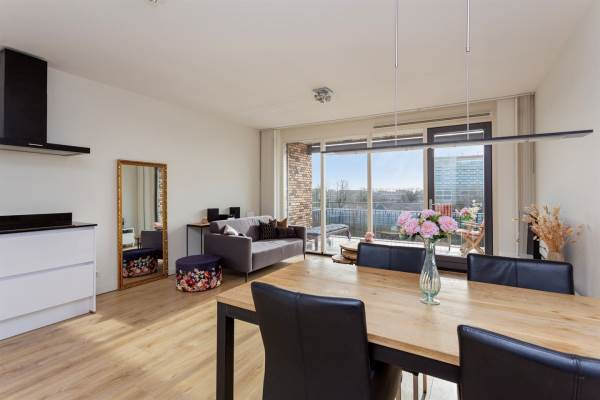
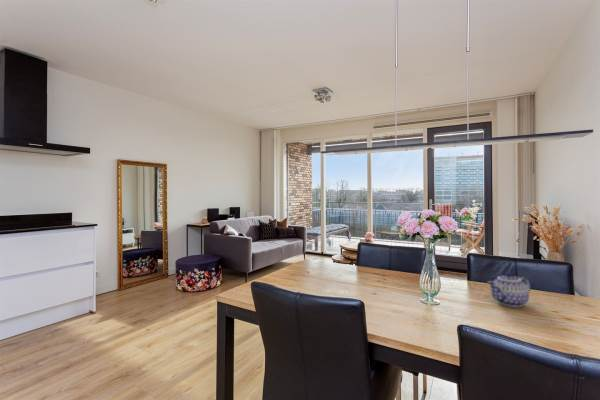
+ teapot [487,271,531,308]
